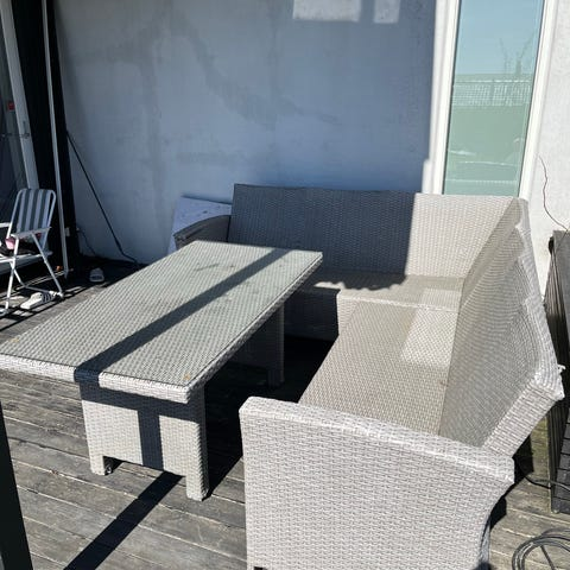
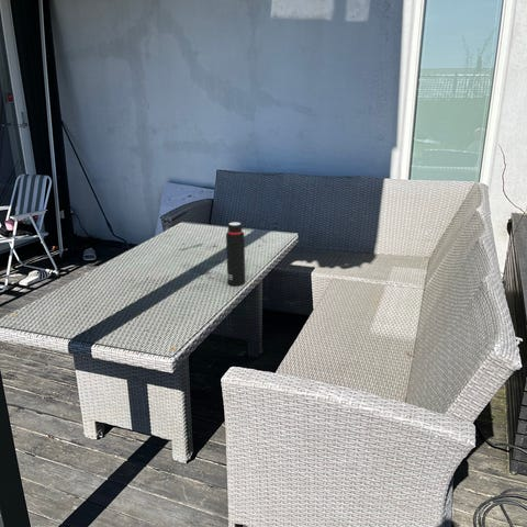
+ water bottle [225,221,246,287]
